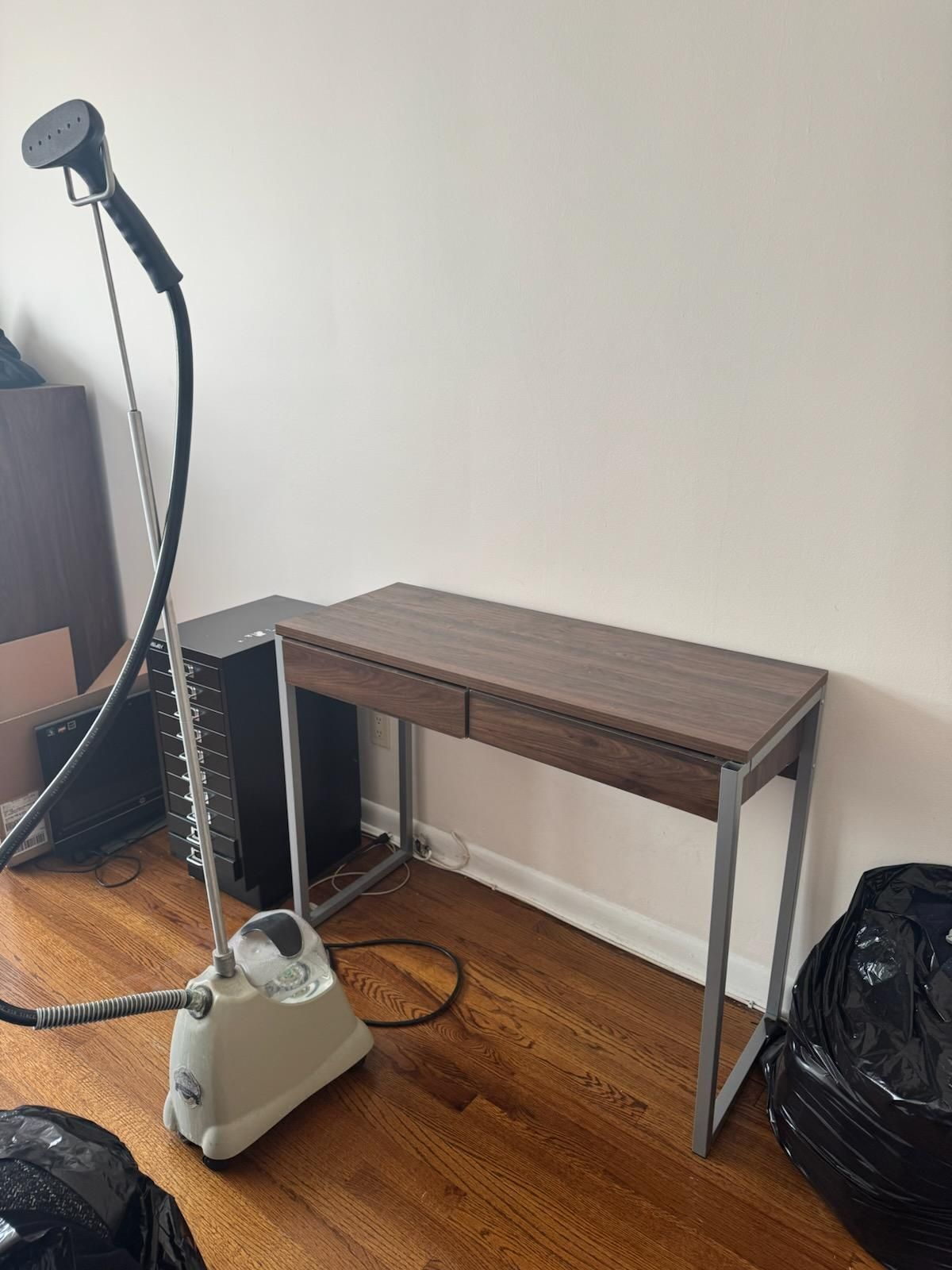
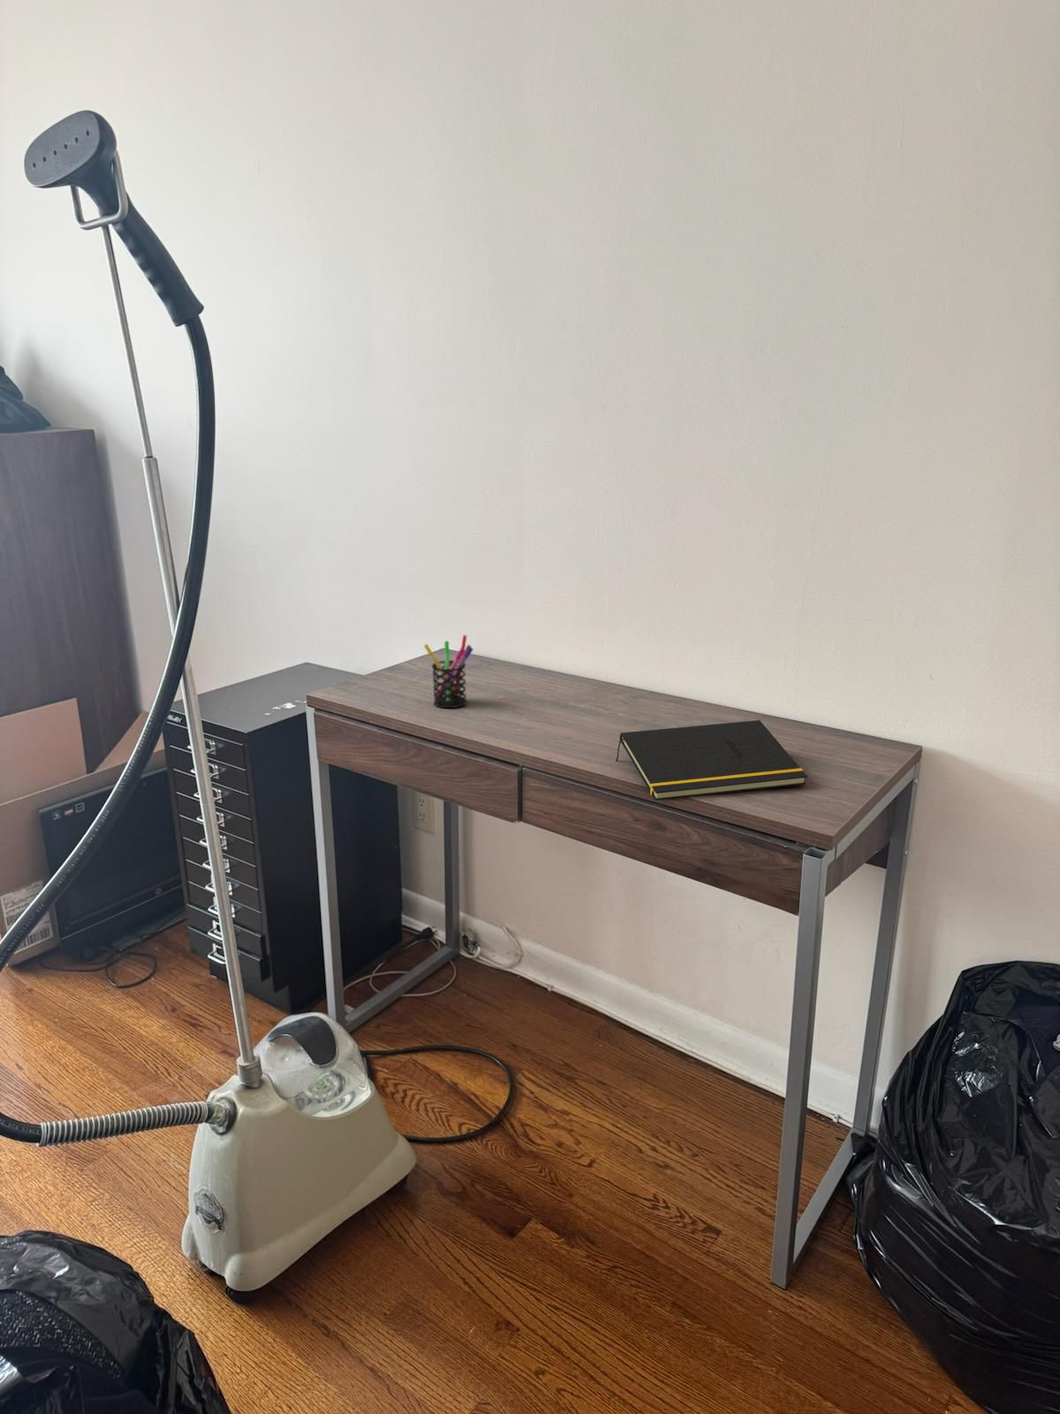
+ notepad [615,719,808,801]
+ pen holder [423,635,474,709]
